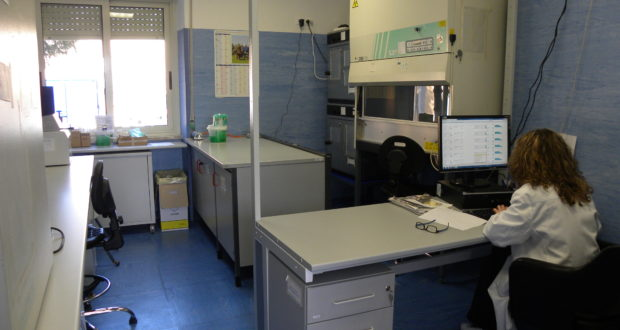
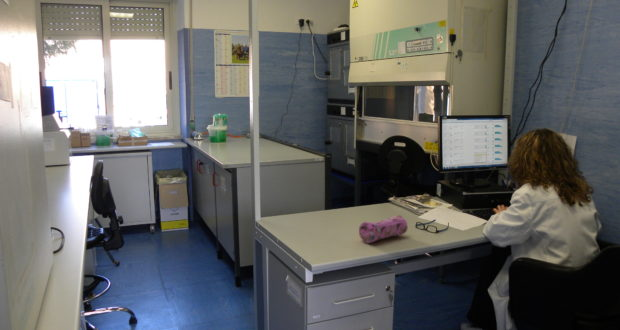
+ pencil case [358,214,409,244]
